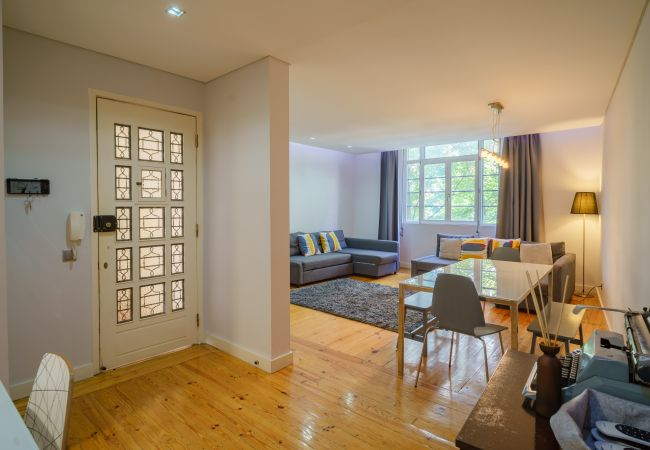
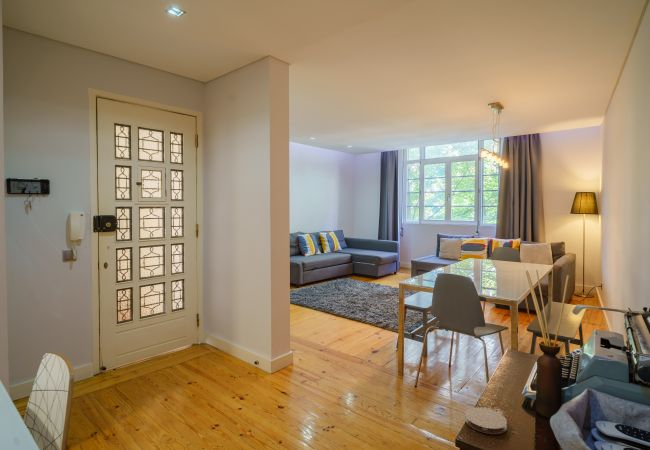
+ coaster [464,406,508,435]
